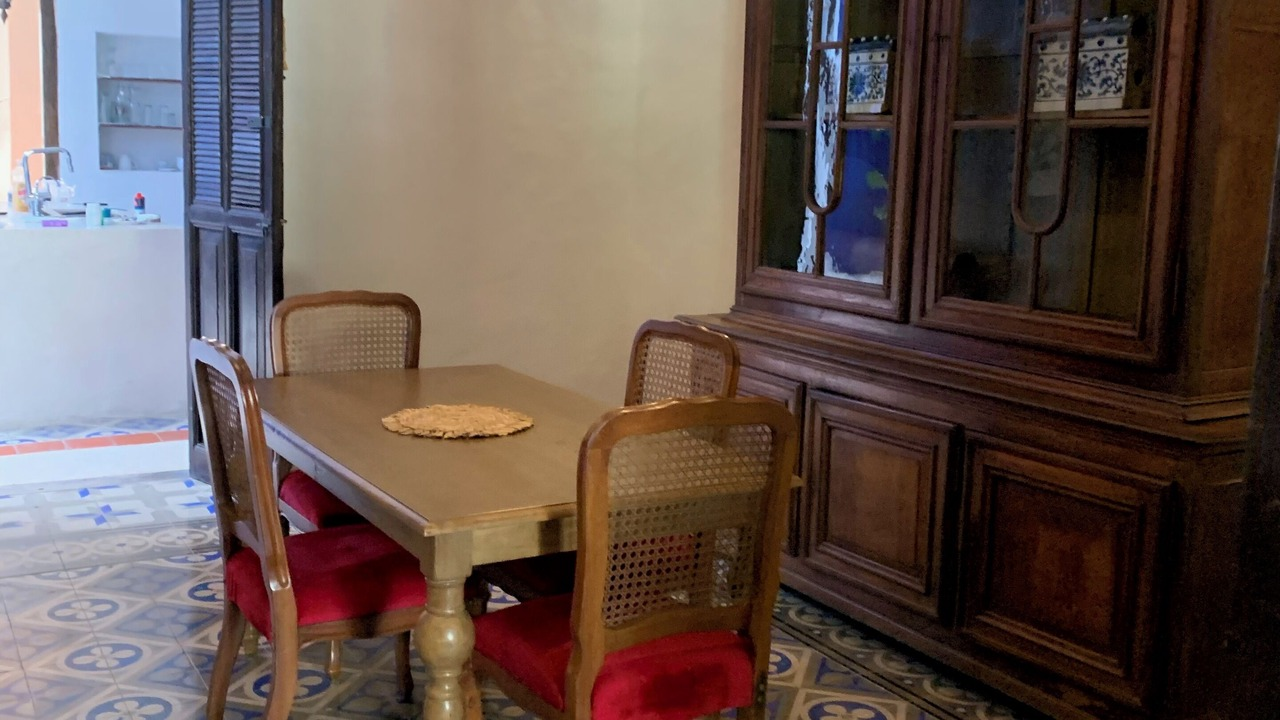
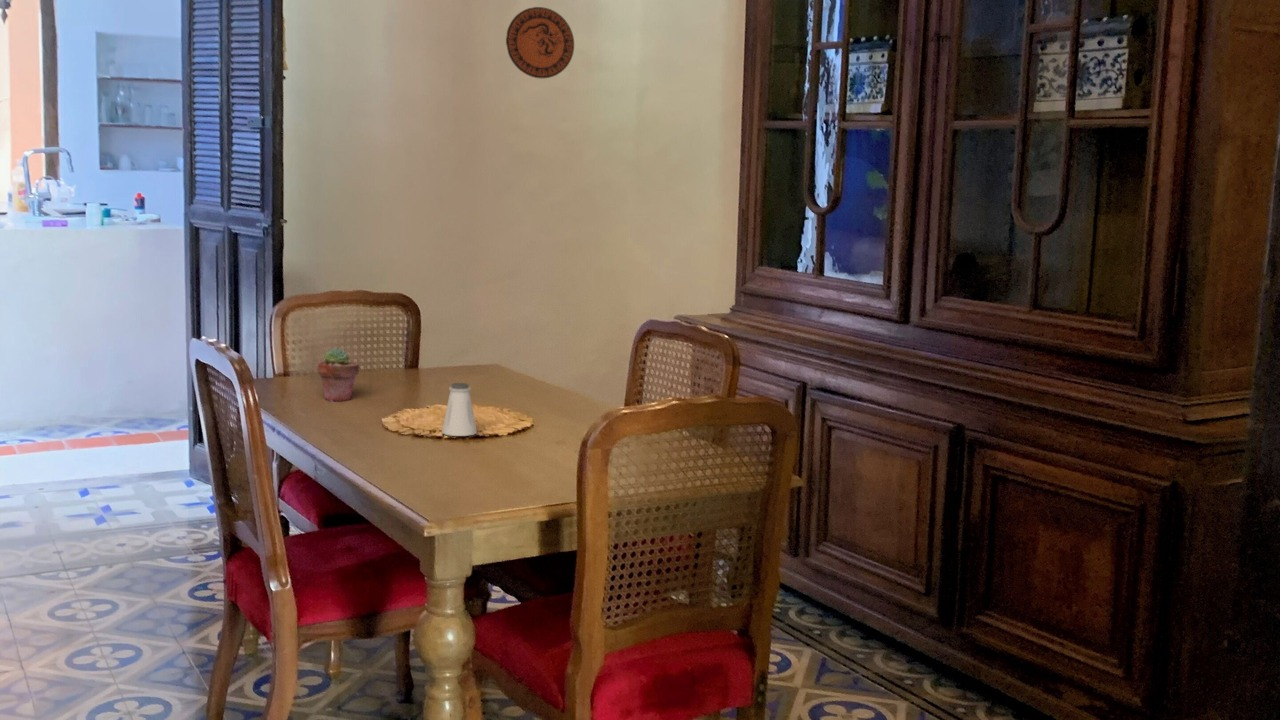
+ saltshaker [441,382,478,437]
+ potted succulent [317,347,360,403]
+ decorative plate [505,6,575,79]
